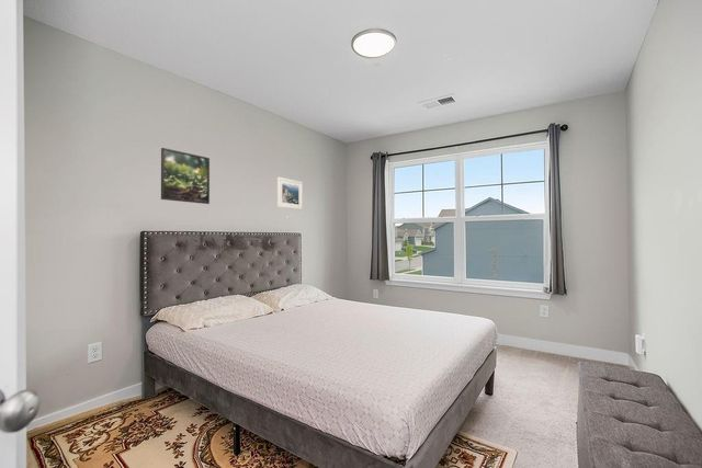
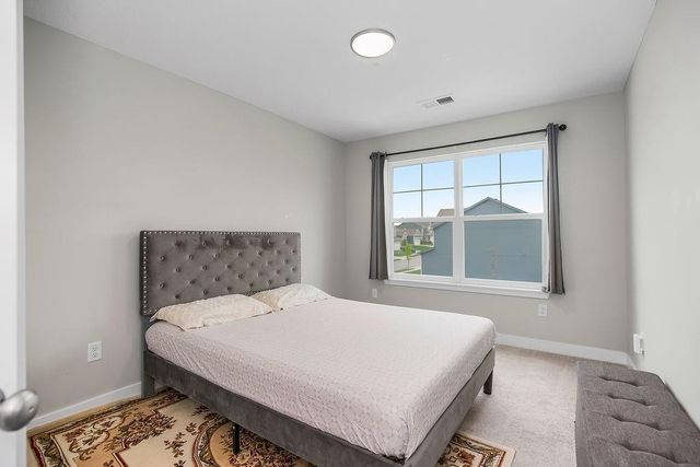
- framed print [160,147,211,205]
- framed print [276,176,304,210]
